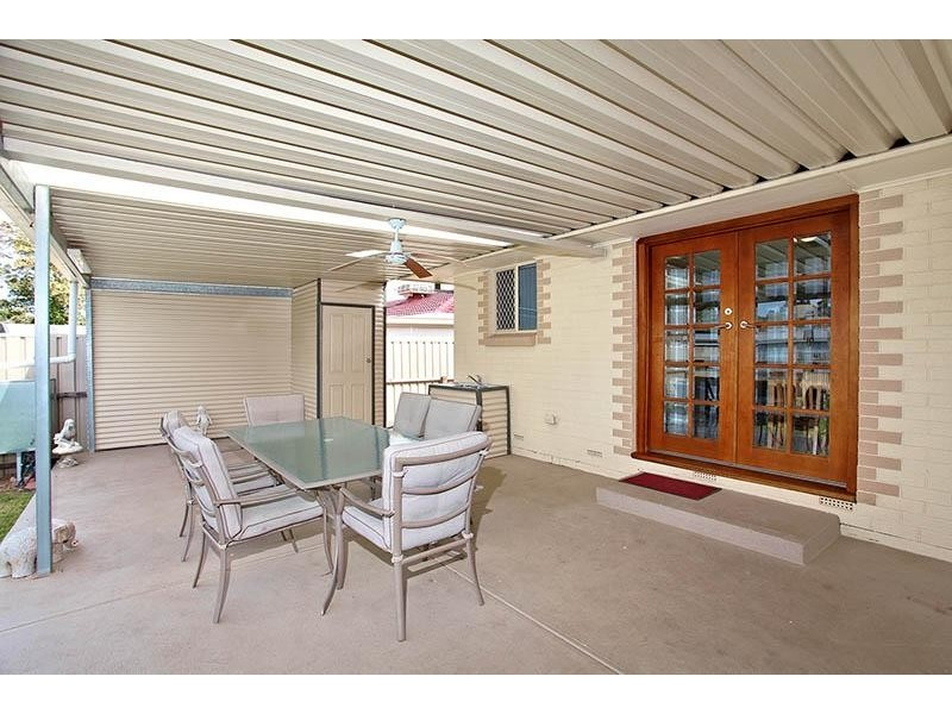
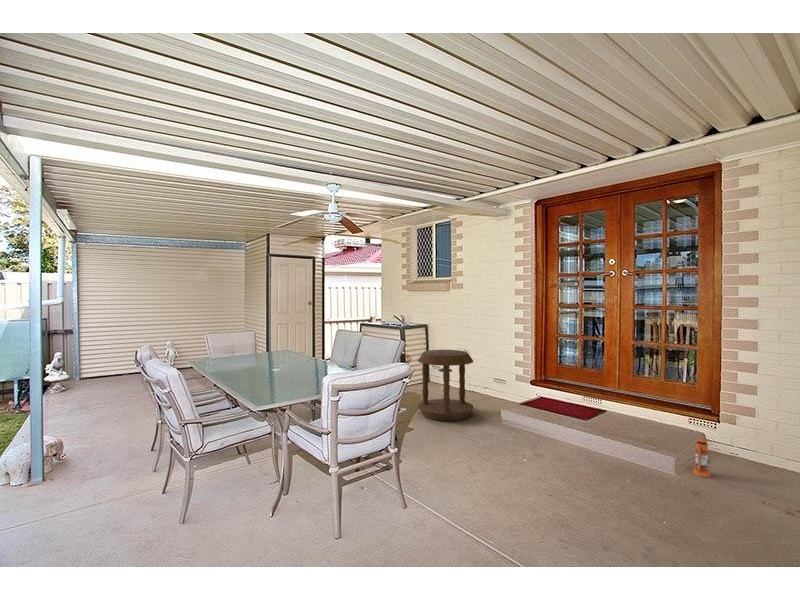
+ side table [417,349,475,422]
+ lantern [692,433,712,478]
